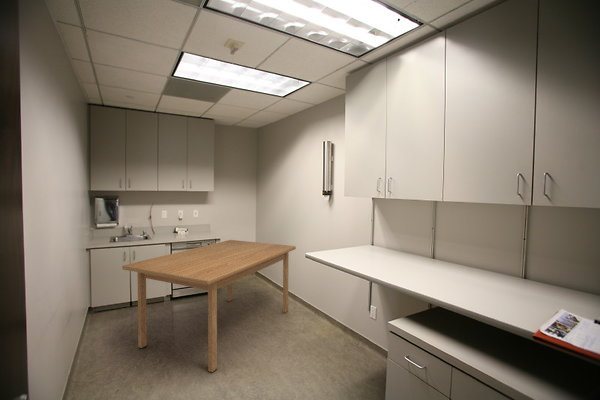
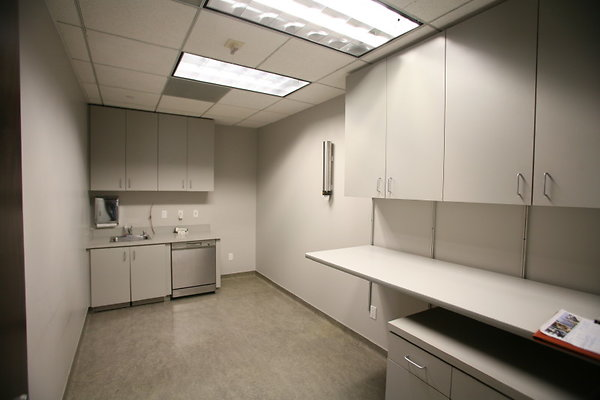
- table [121,239,297,374]
